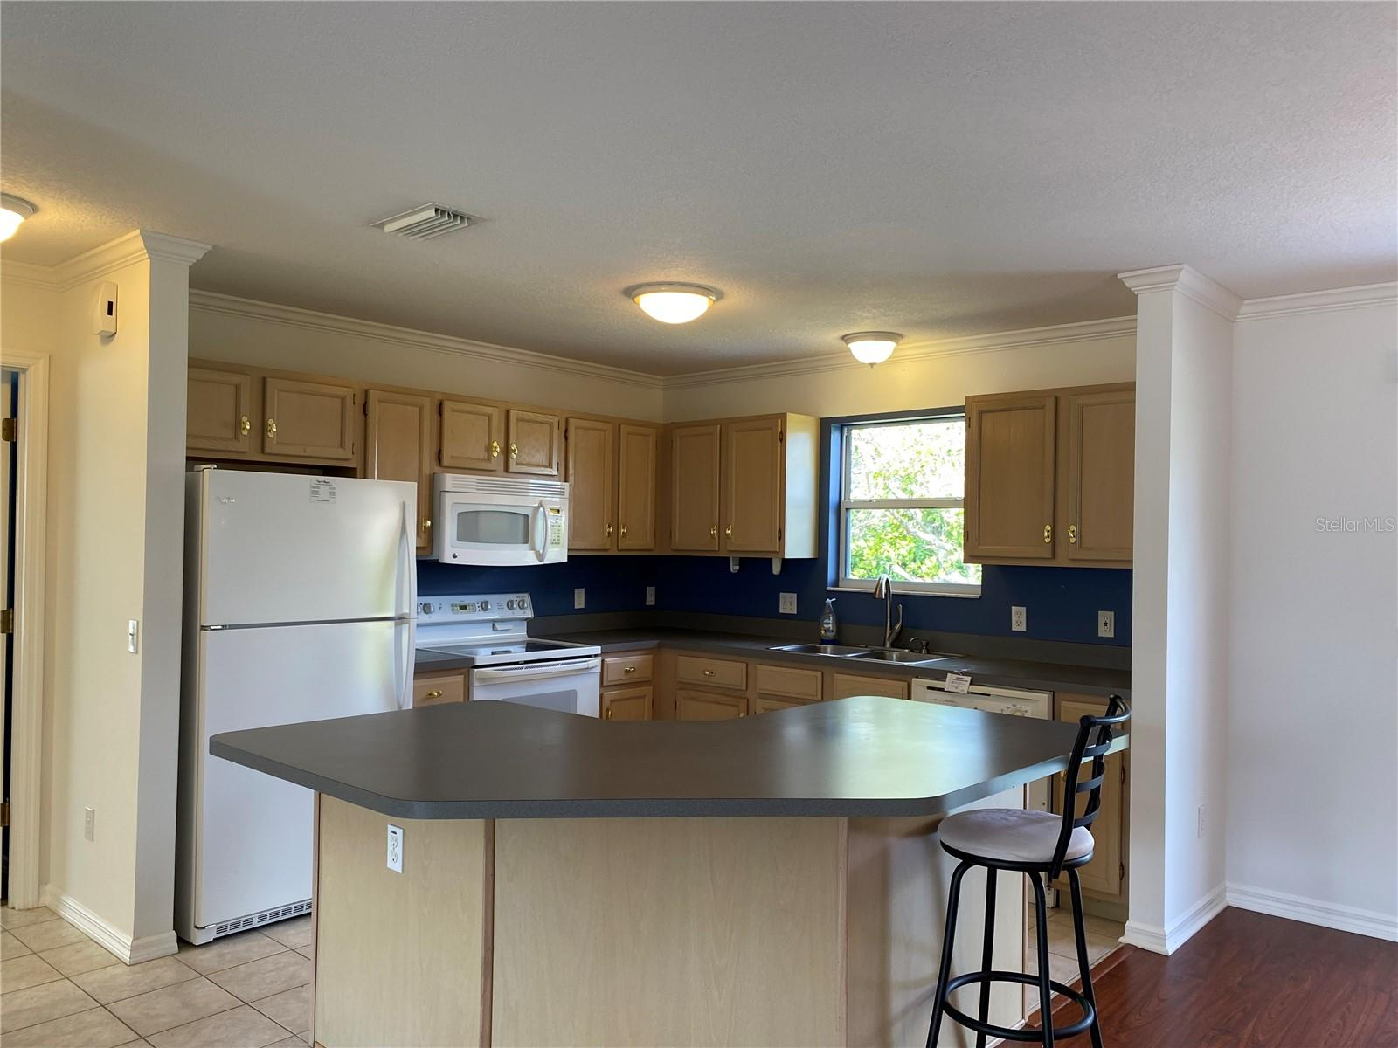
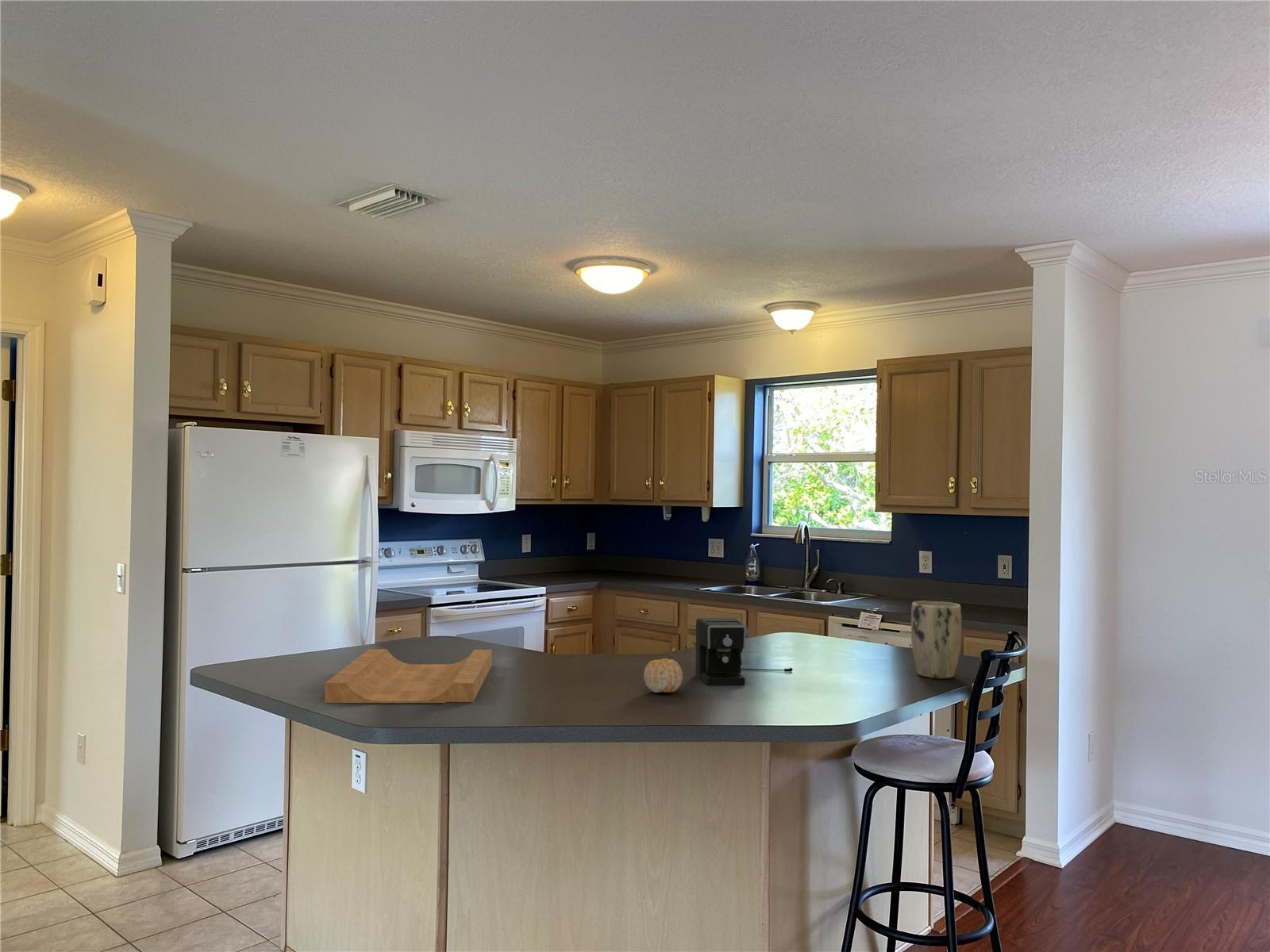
+ plant pot [910,601,962,679]
+ cutting board [324,648,493,704]
+ fruit [643,658,683,693]
+ coffee maker [695,617,793,686]
